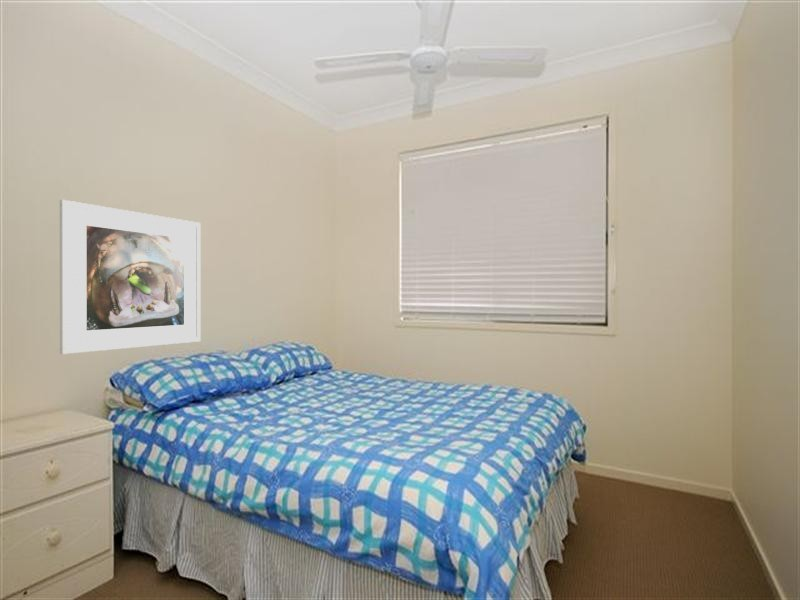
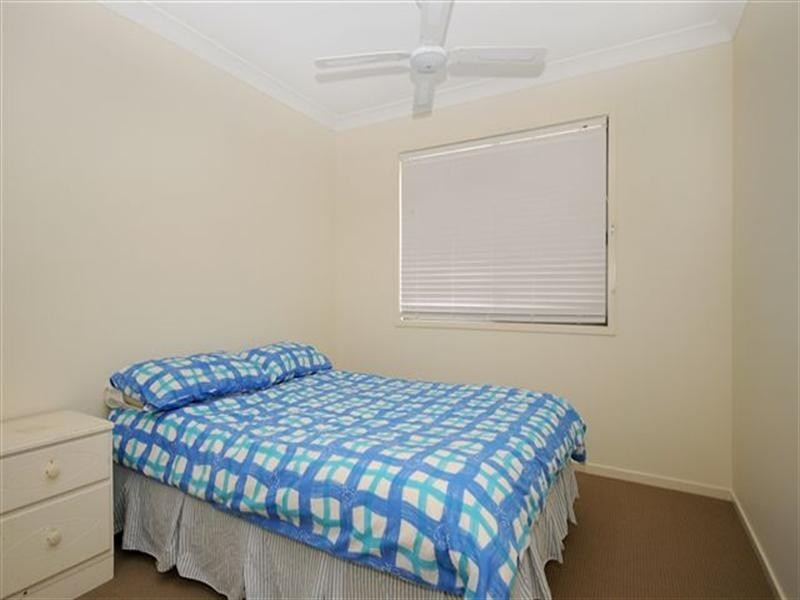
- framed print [59,199,202,355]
